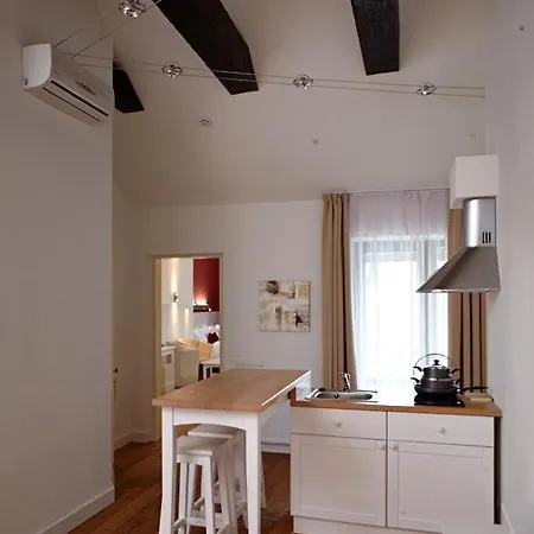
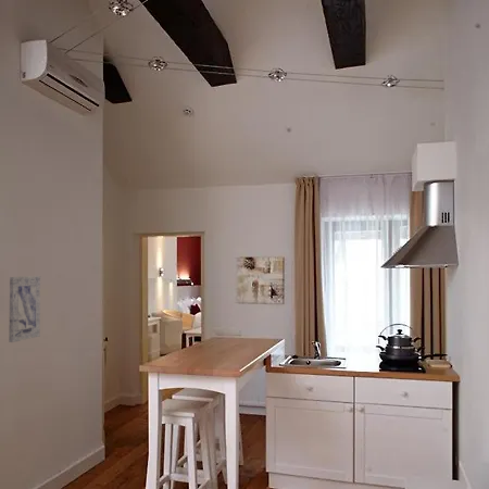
+ wall art [8,275,41,343]
